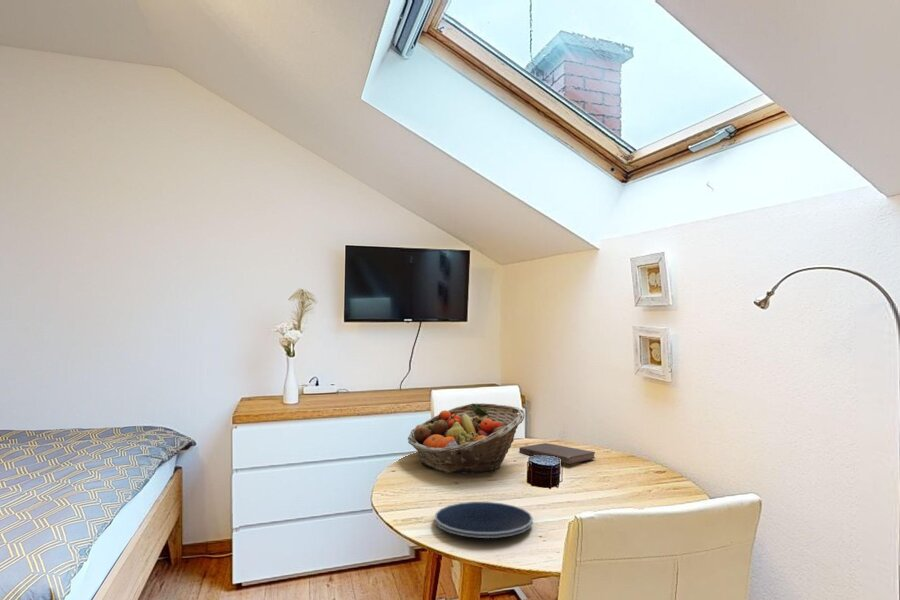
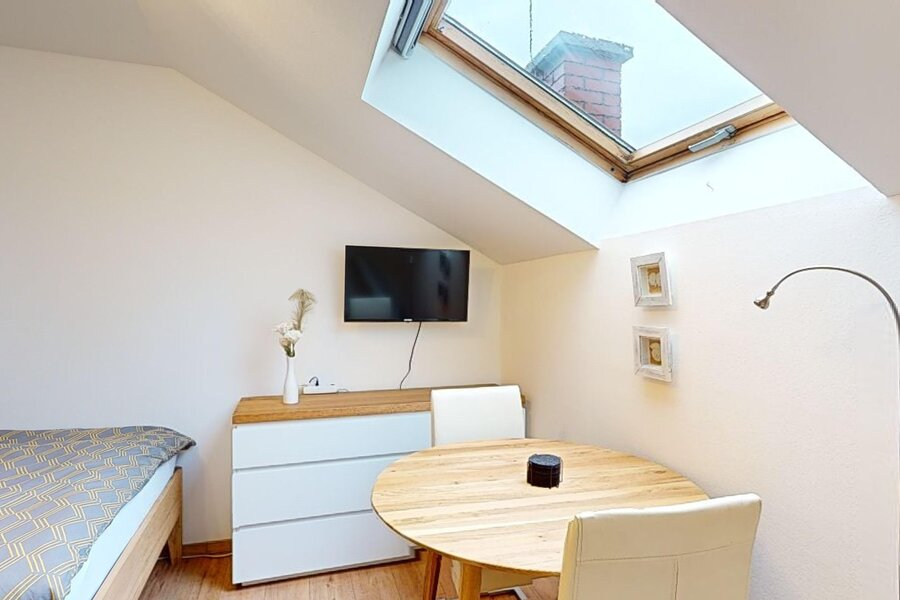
- plate [434,501,534,539]
- fruit basket [407,402,526,475]
- book [518,442,596,465]
